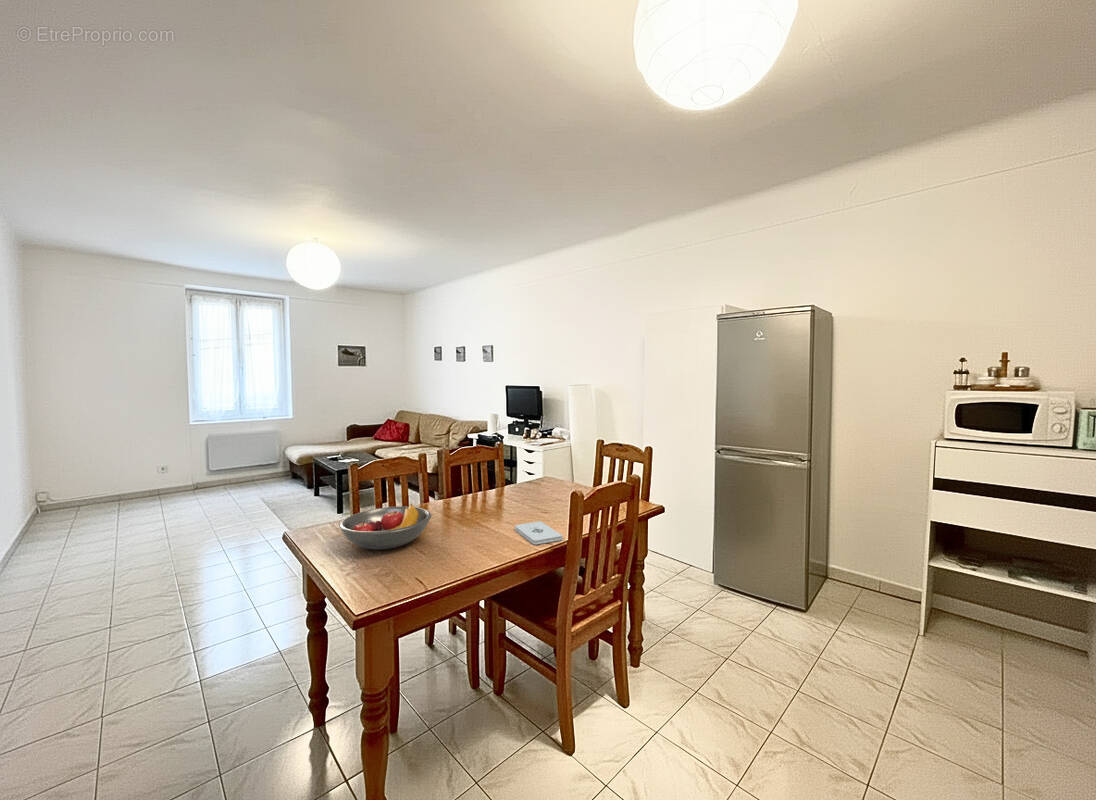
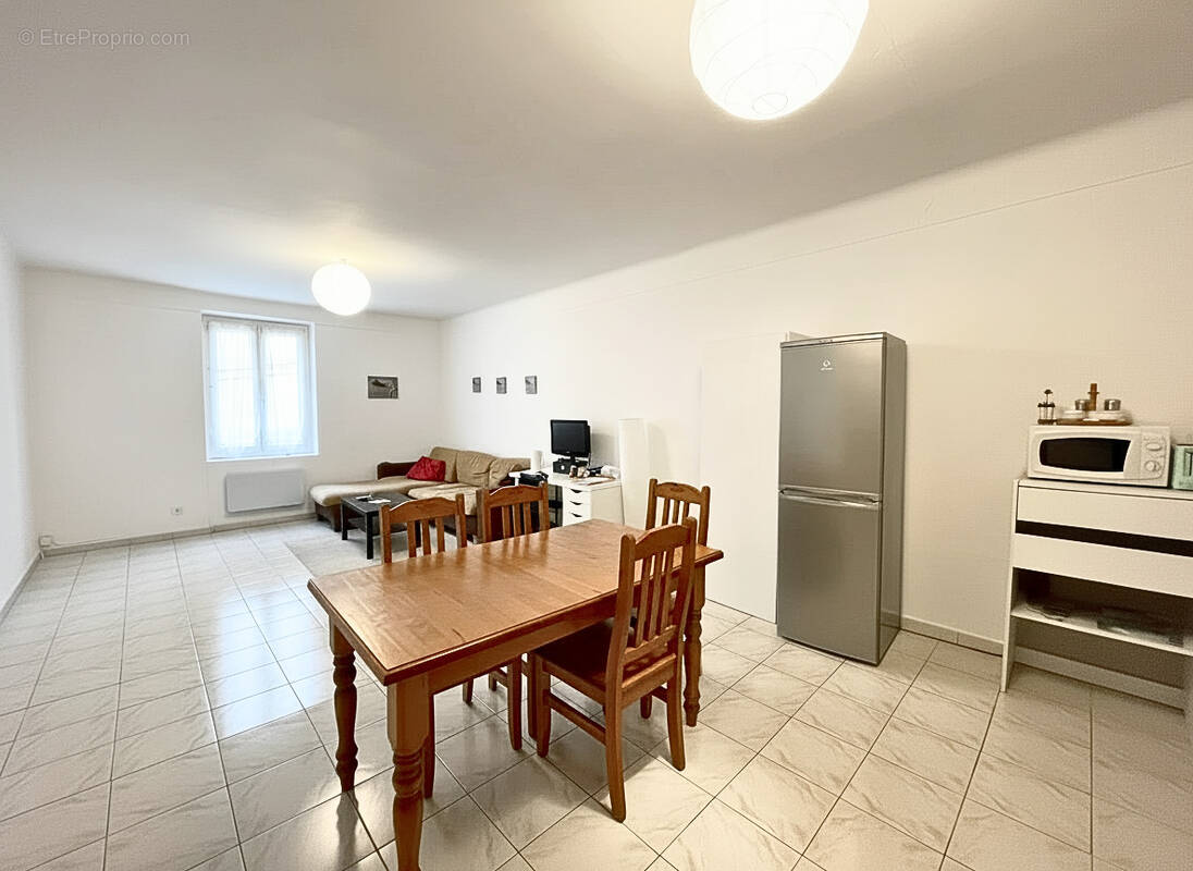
- fruit bowl [338,503,433,551]
- notepad [514,520,564,545]
